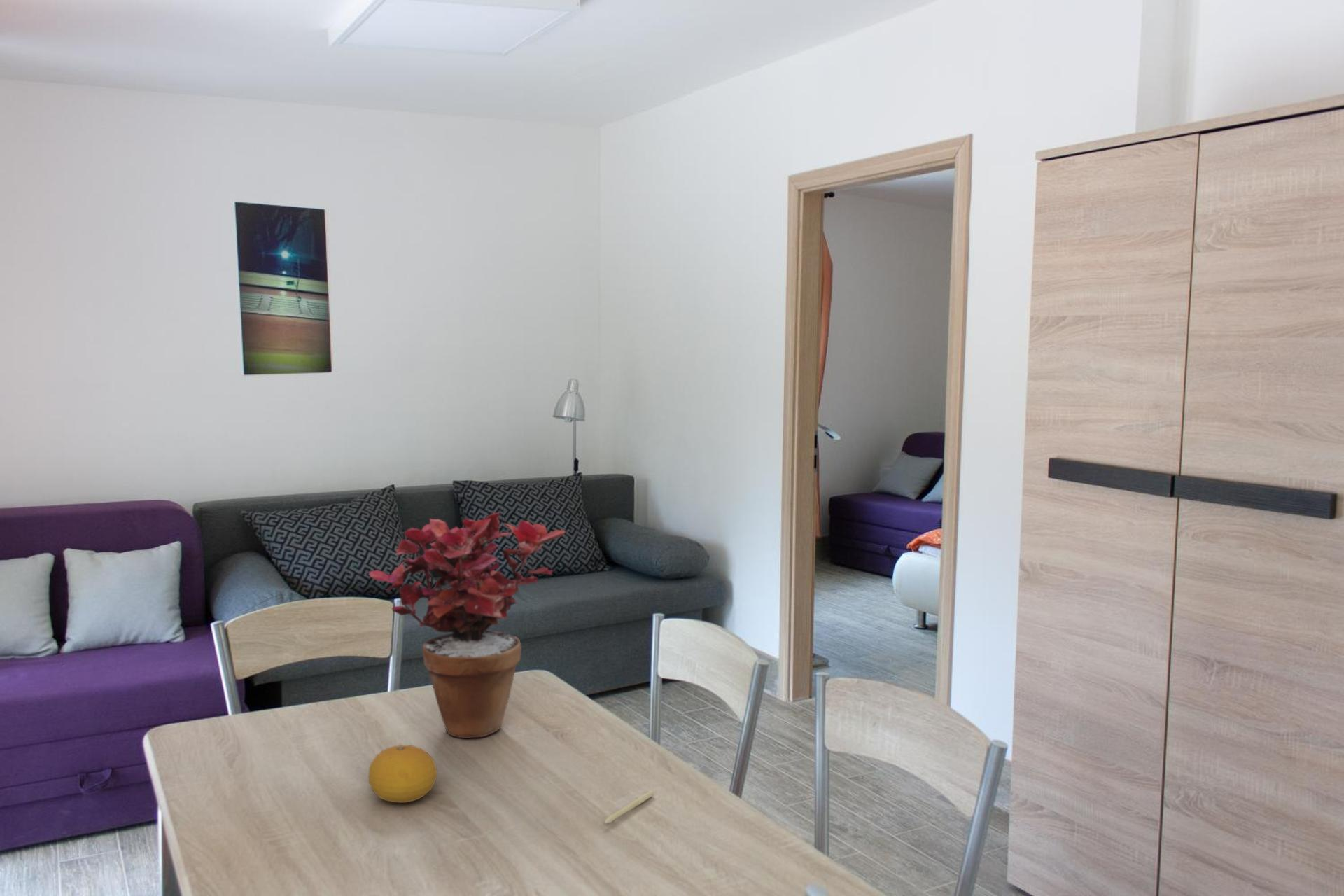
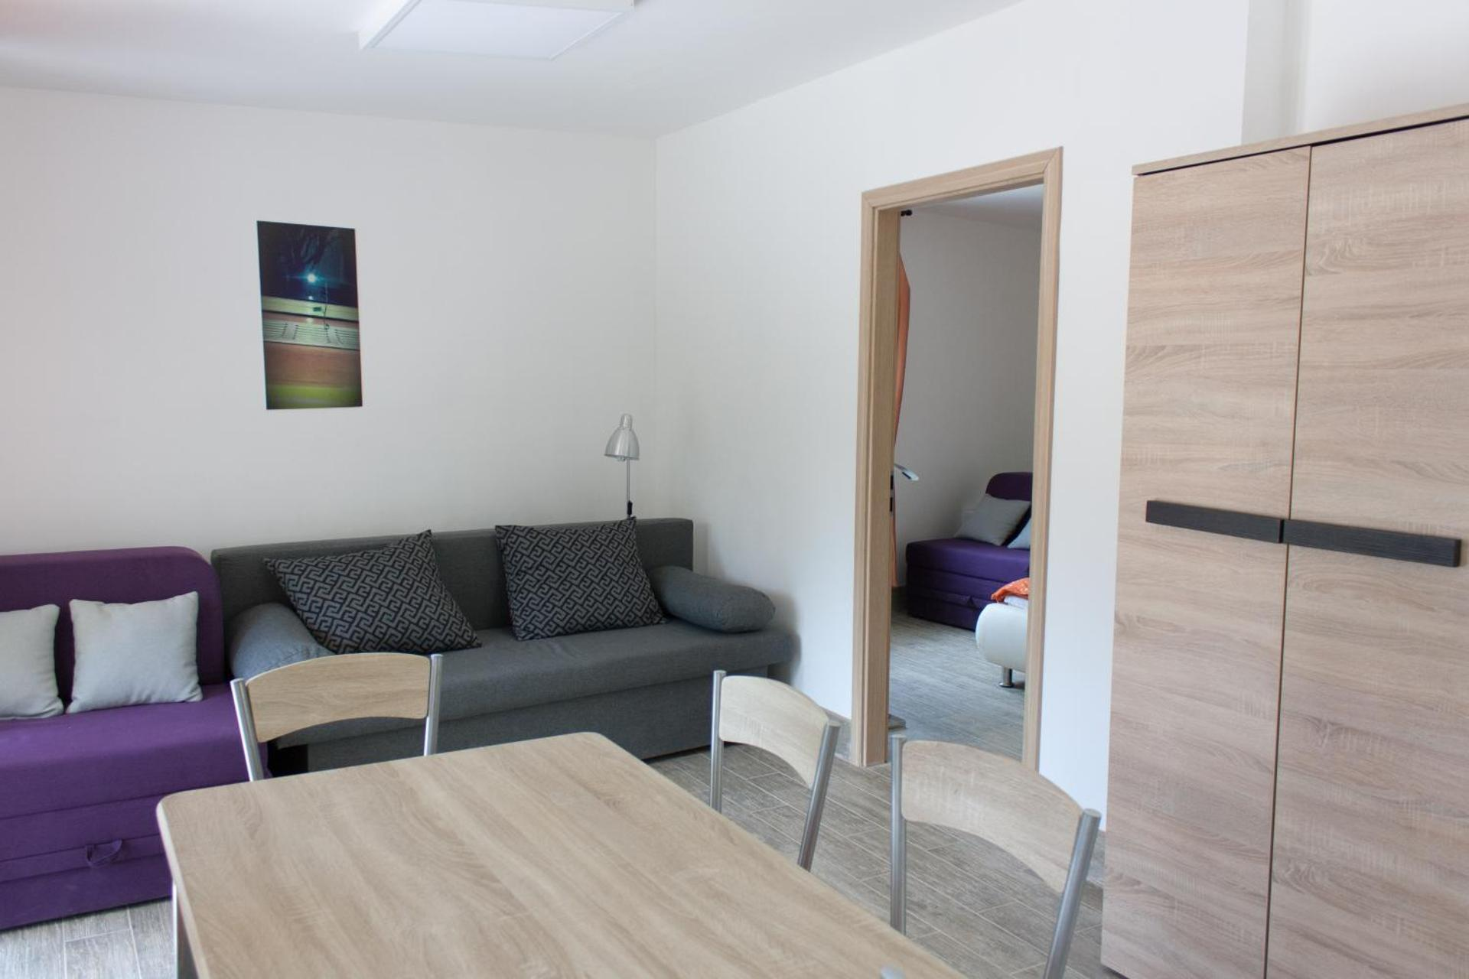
- fruit [367,745,437,804]
- potted plant [368,512,566,739]
- pencil [602,790,655,825]
